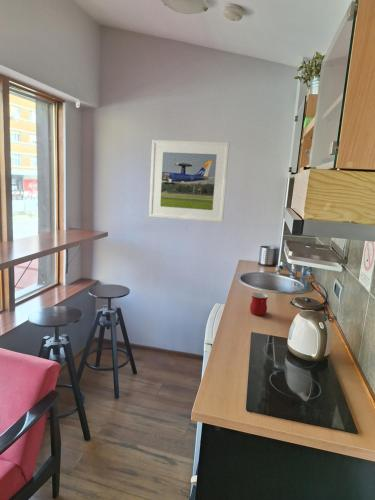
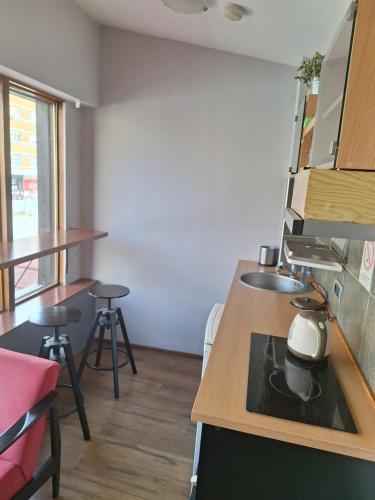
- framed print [148,139,230,223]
- mug [249,292,269,316]
